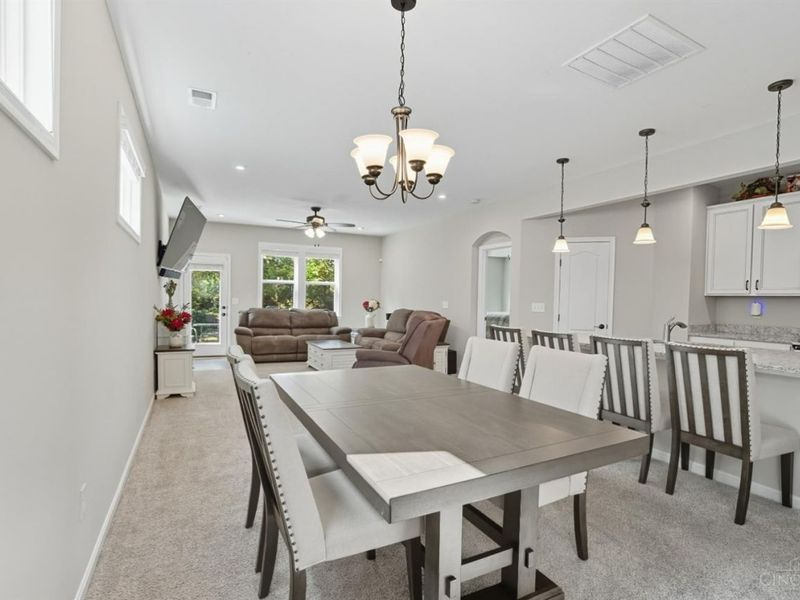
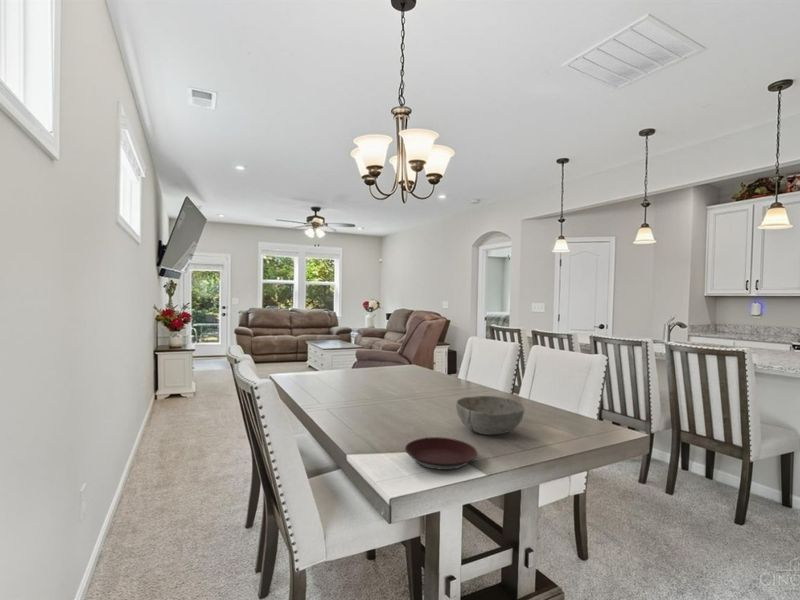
+ plate [404,436,478,471]
+ bowl [455,395,525,436]
